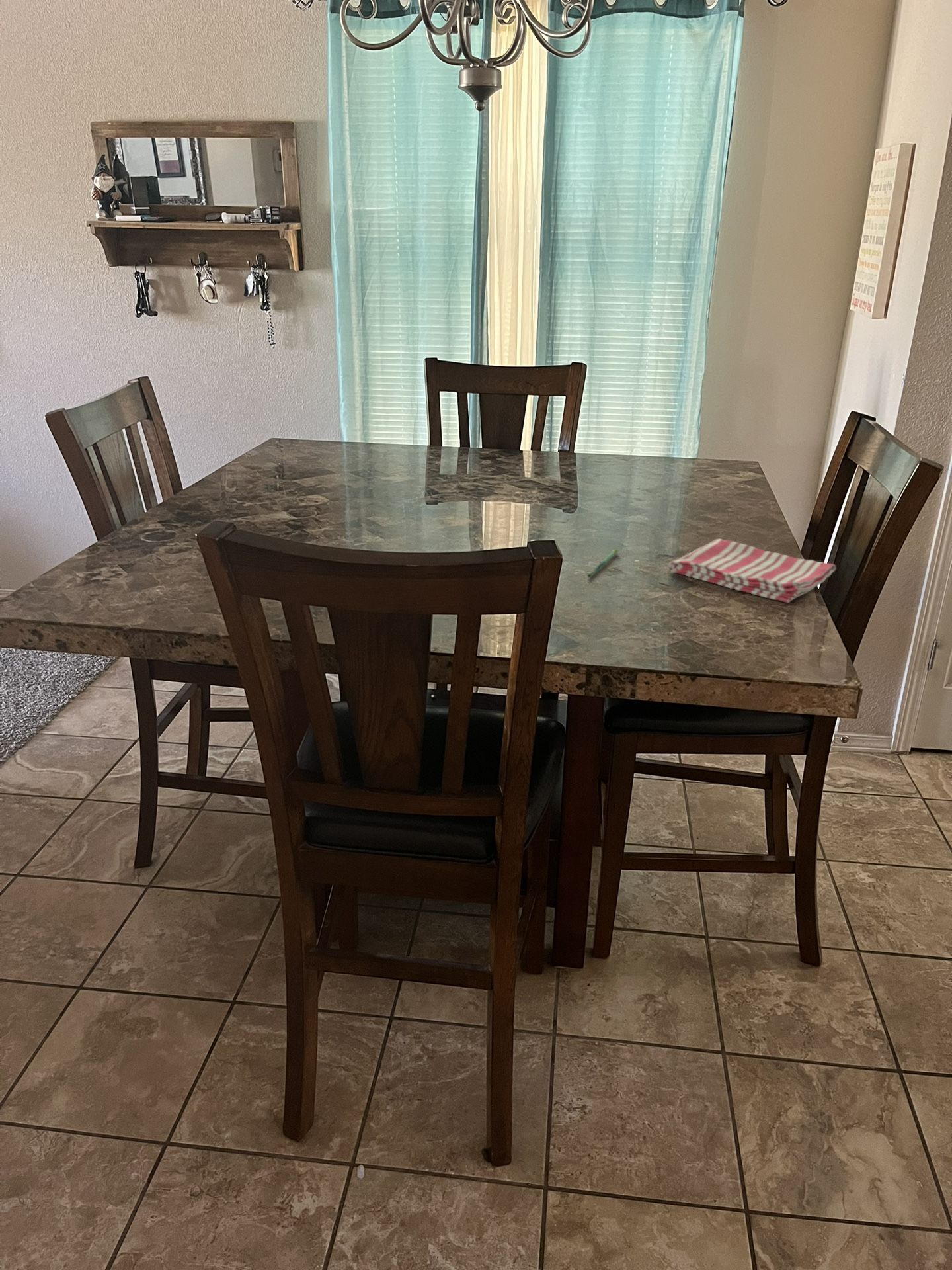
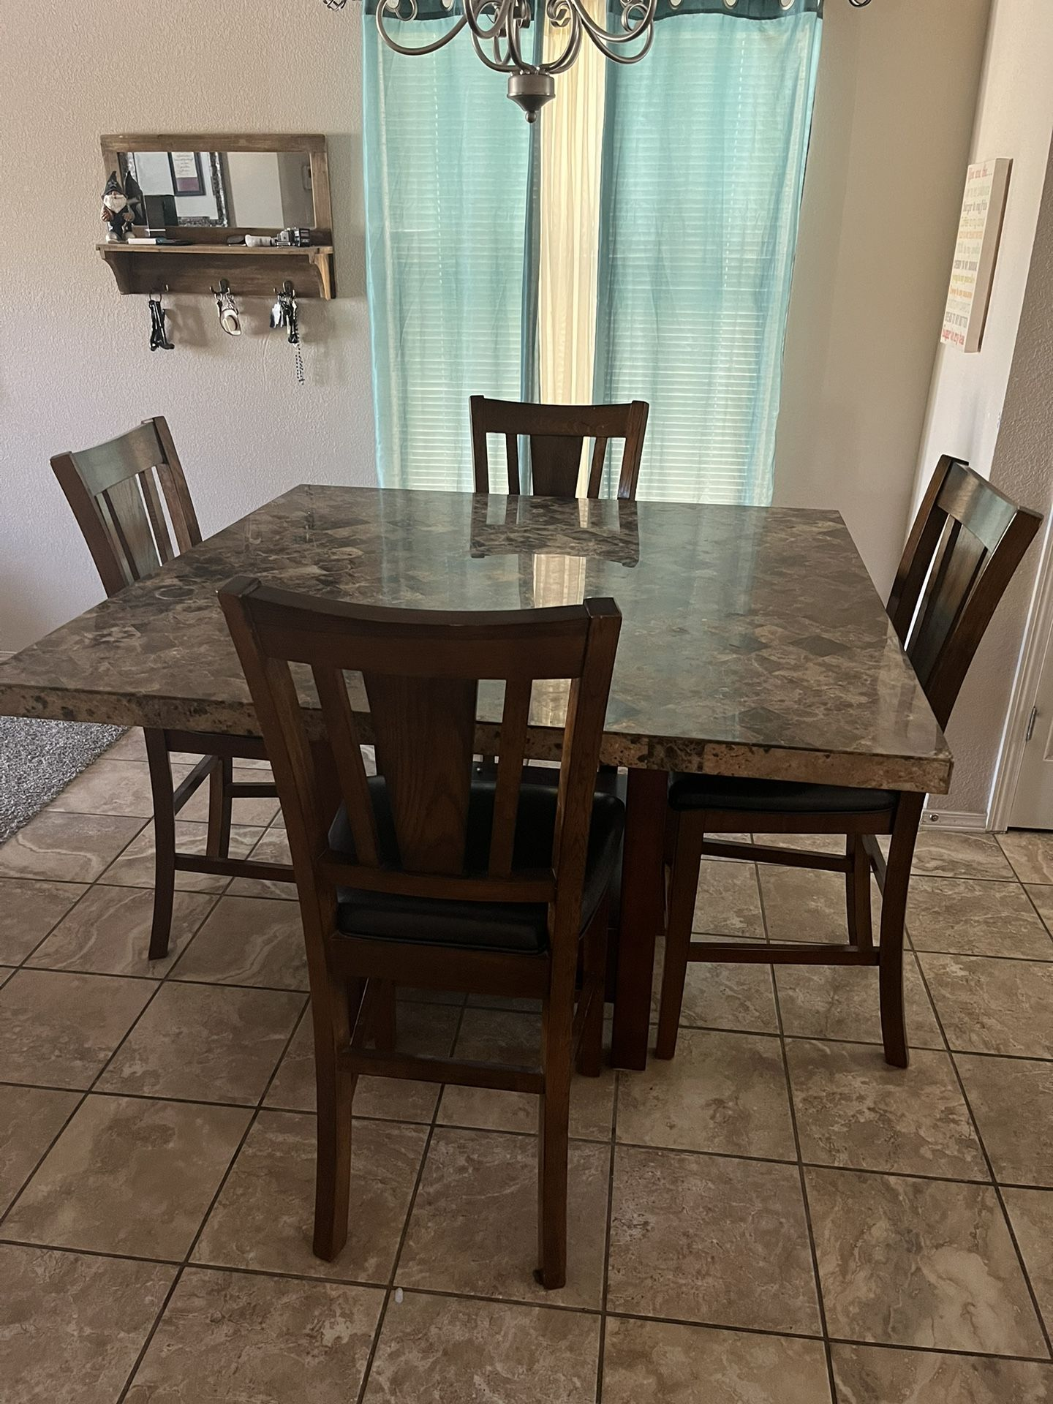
- dish towel [667,538,837,603]
- pen [587,548,619,579]
